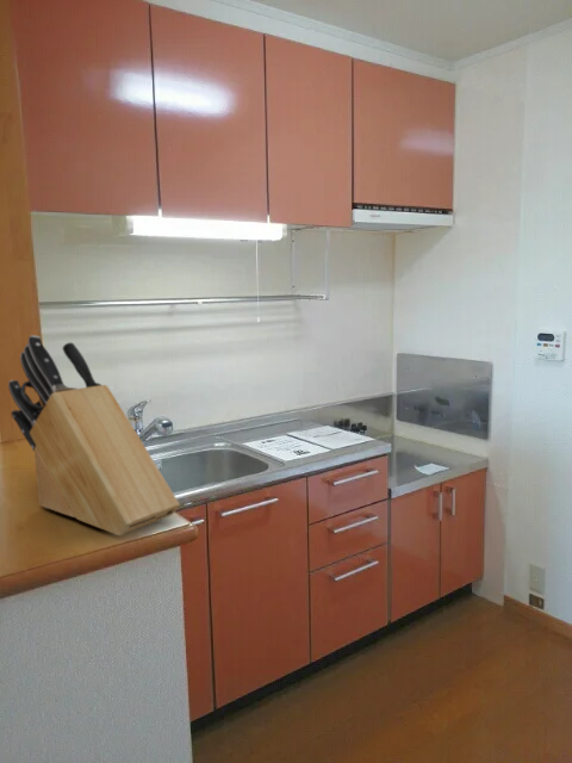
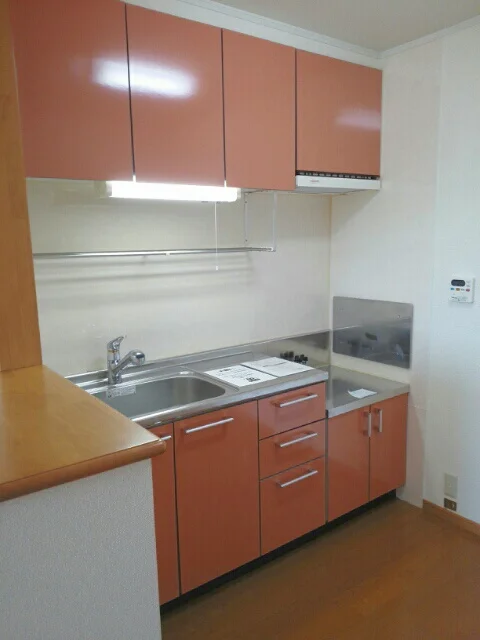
- knife block [7,334,181,536]
